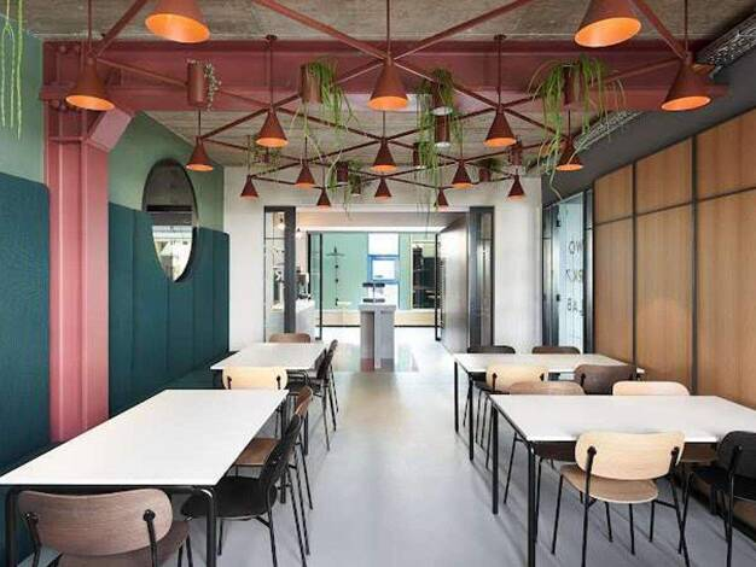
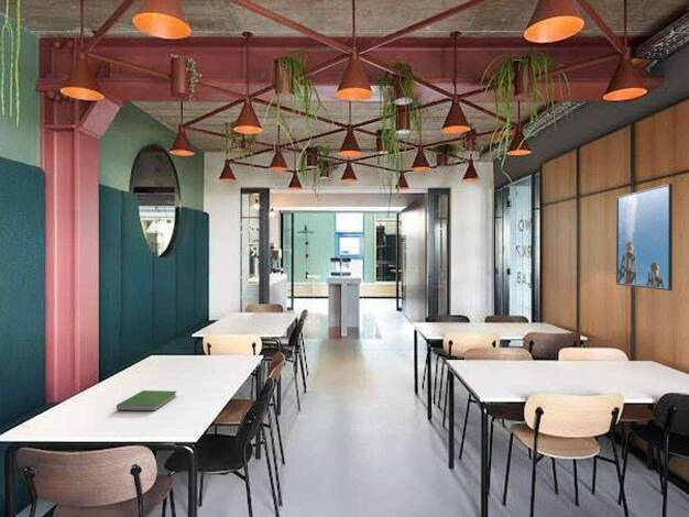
+ hardcover book [116,389,178,413]
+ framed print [615,183,674,292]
